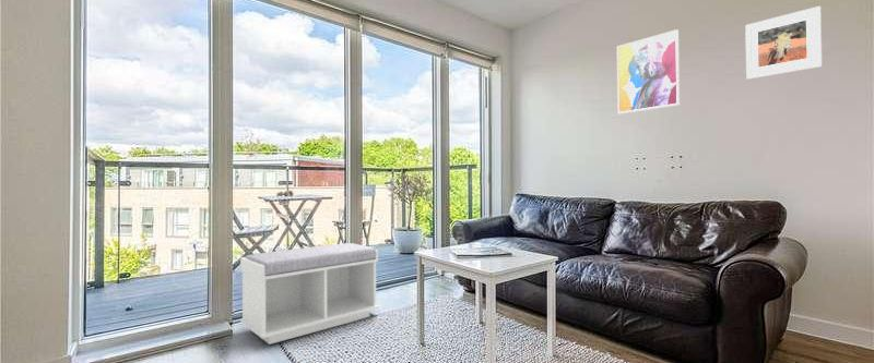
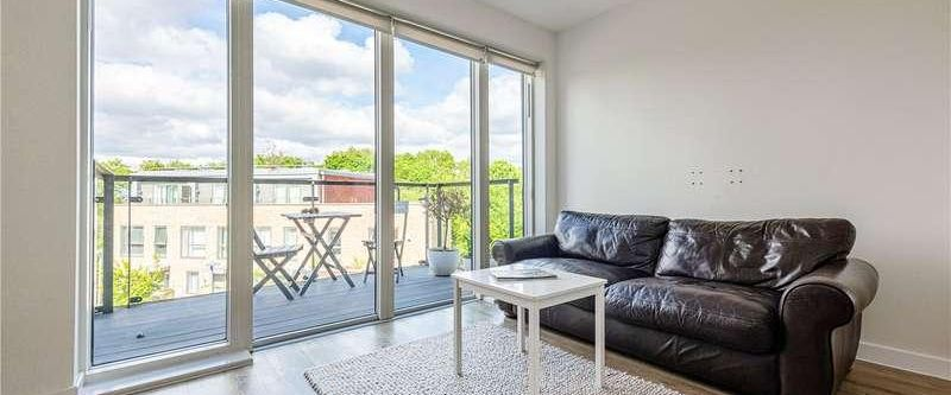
- bench [239,242,379,346]
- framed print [744,5,823,81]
- wall art [616,28,681,114]
